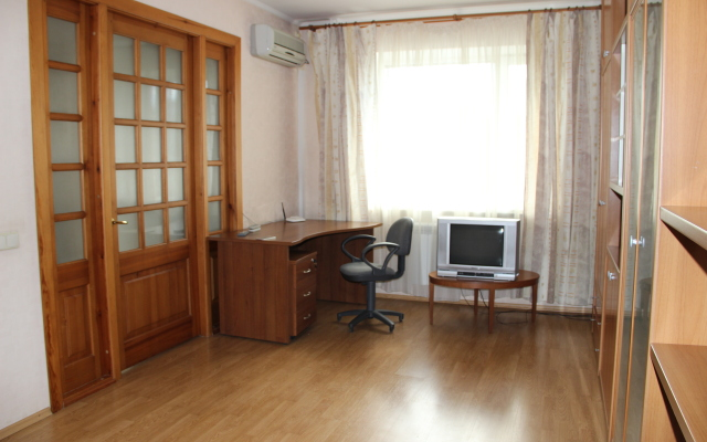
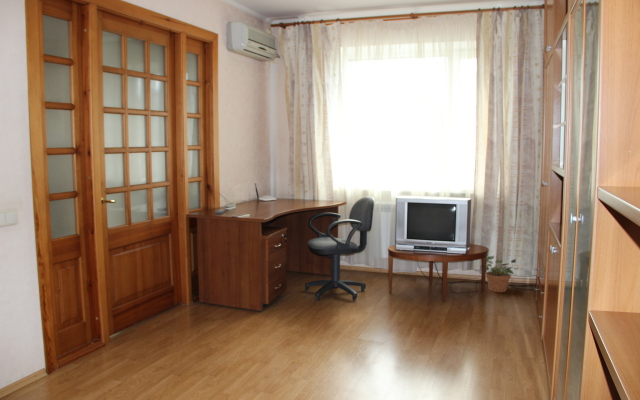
+ potted plant [485,255,518,293]
